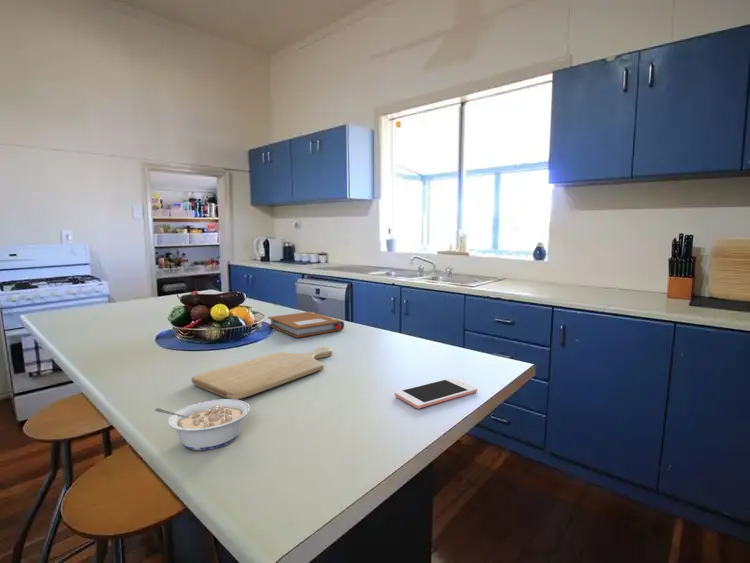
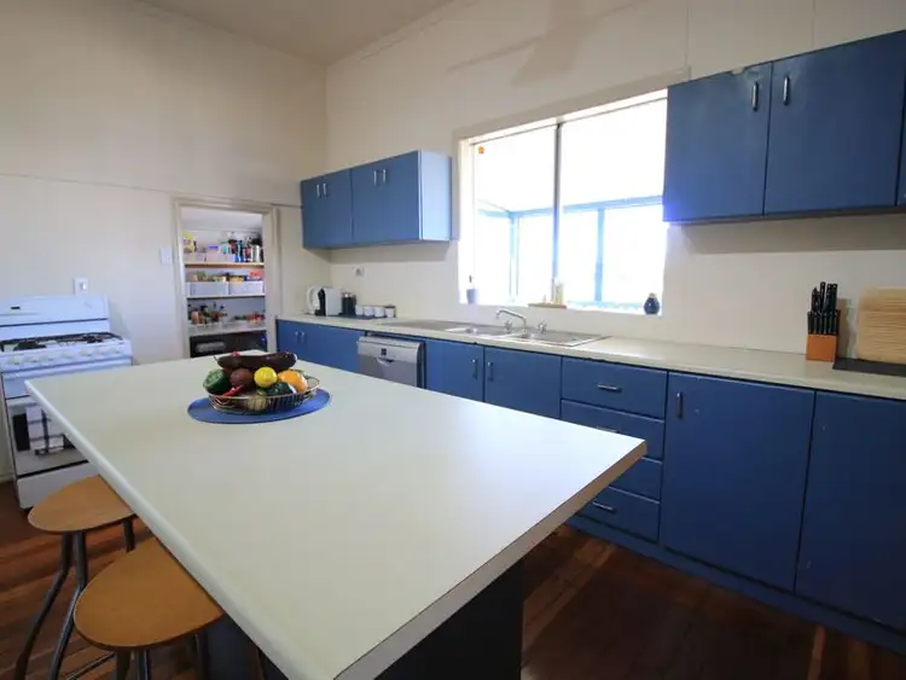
- cell phone [394,377,478,409]
- notebook [267,311,345,339]
- chopping board [191,346,333,400]
- legume [154,398,251,452]
